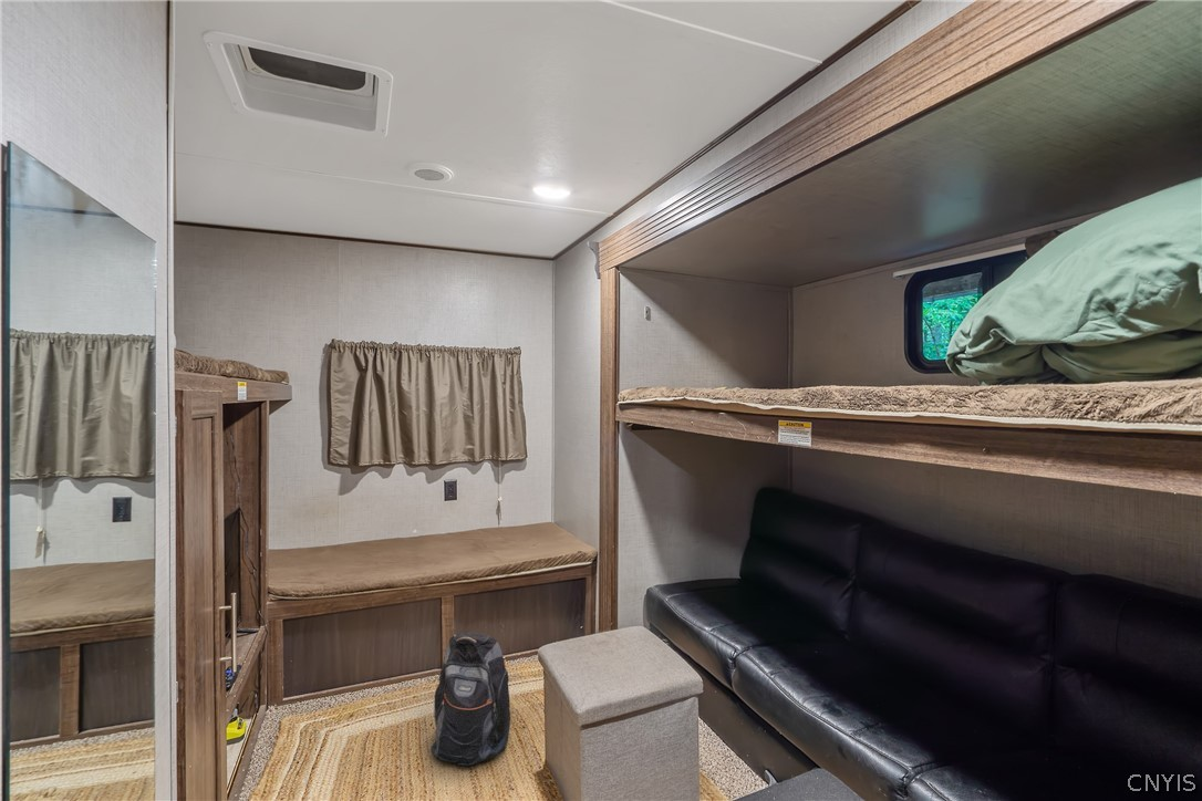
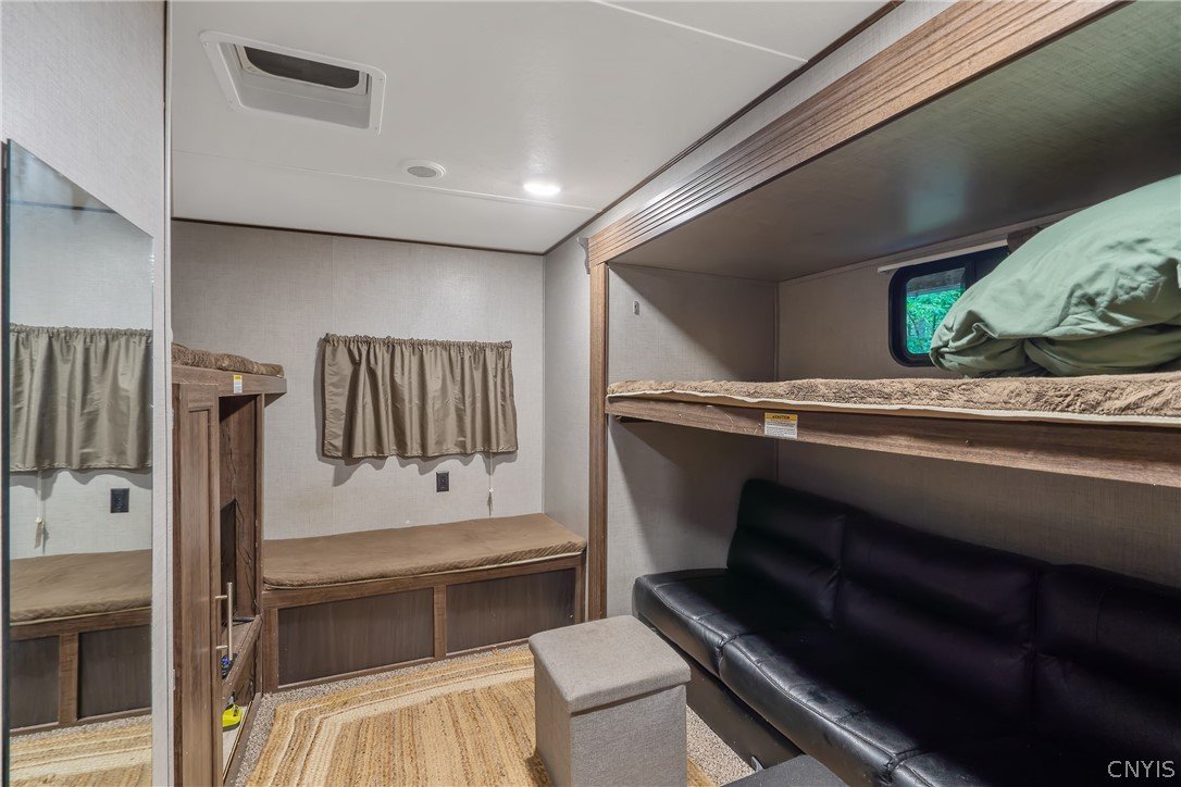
- backpack [429,632,511,767]
